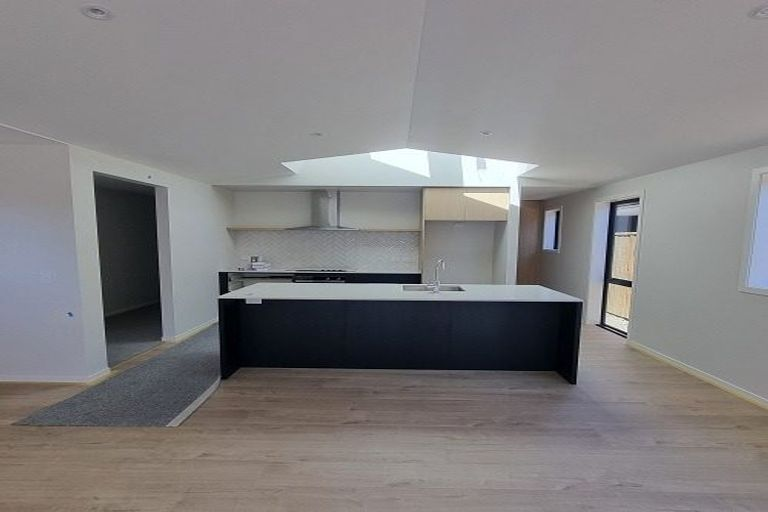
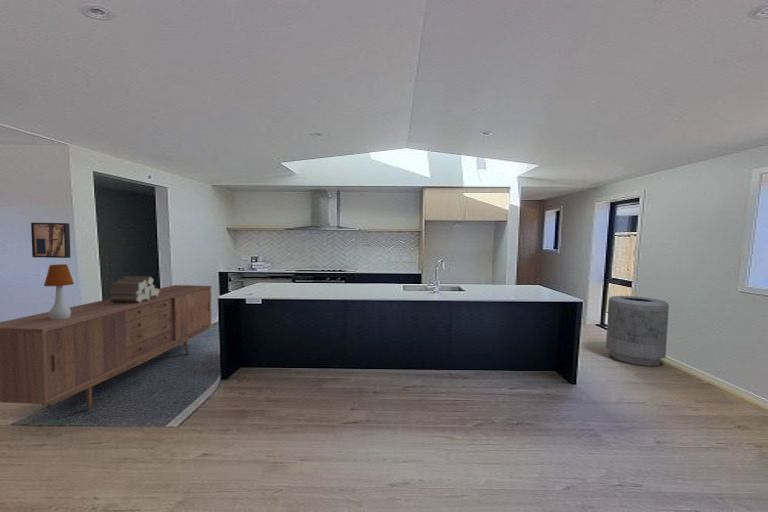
+ table lamp [43,263,75,320]
+ log pile [108,275,159,303]
+ wall art [30,222,71,259]
+ trash can [605,295,670,367]
+ sideboard [0,284,212,411]
